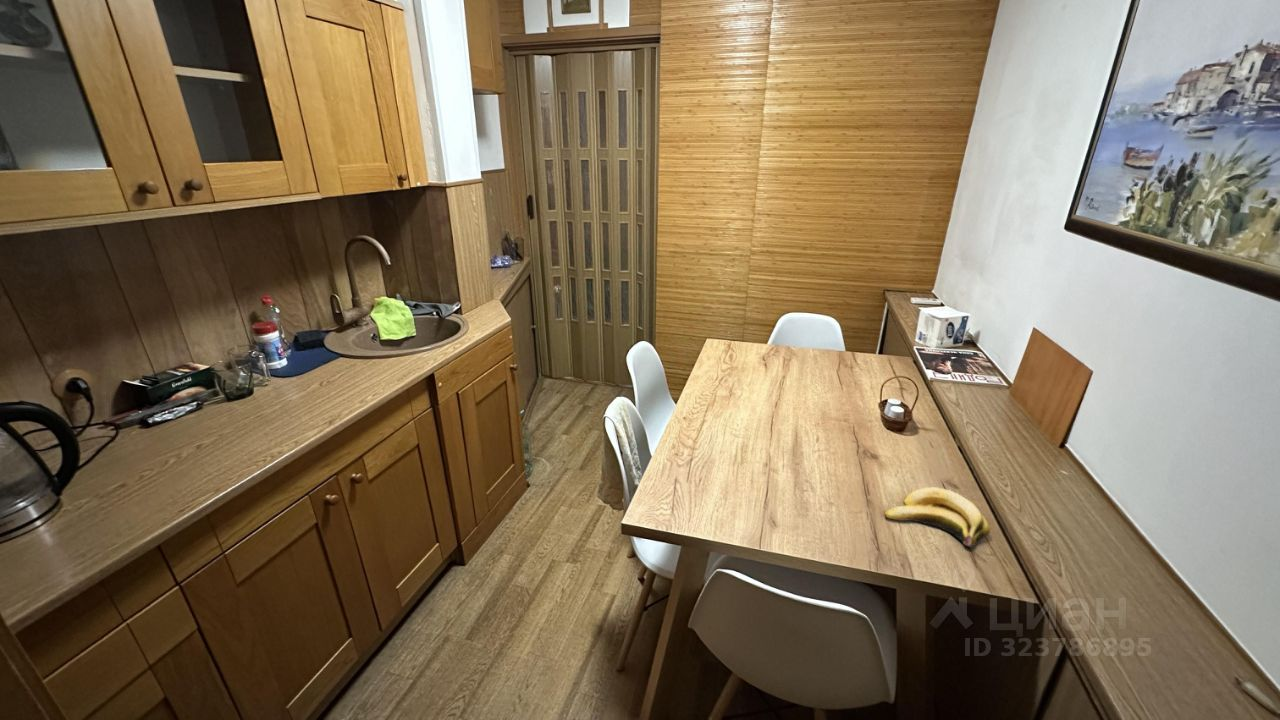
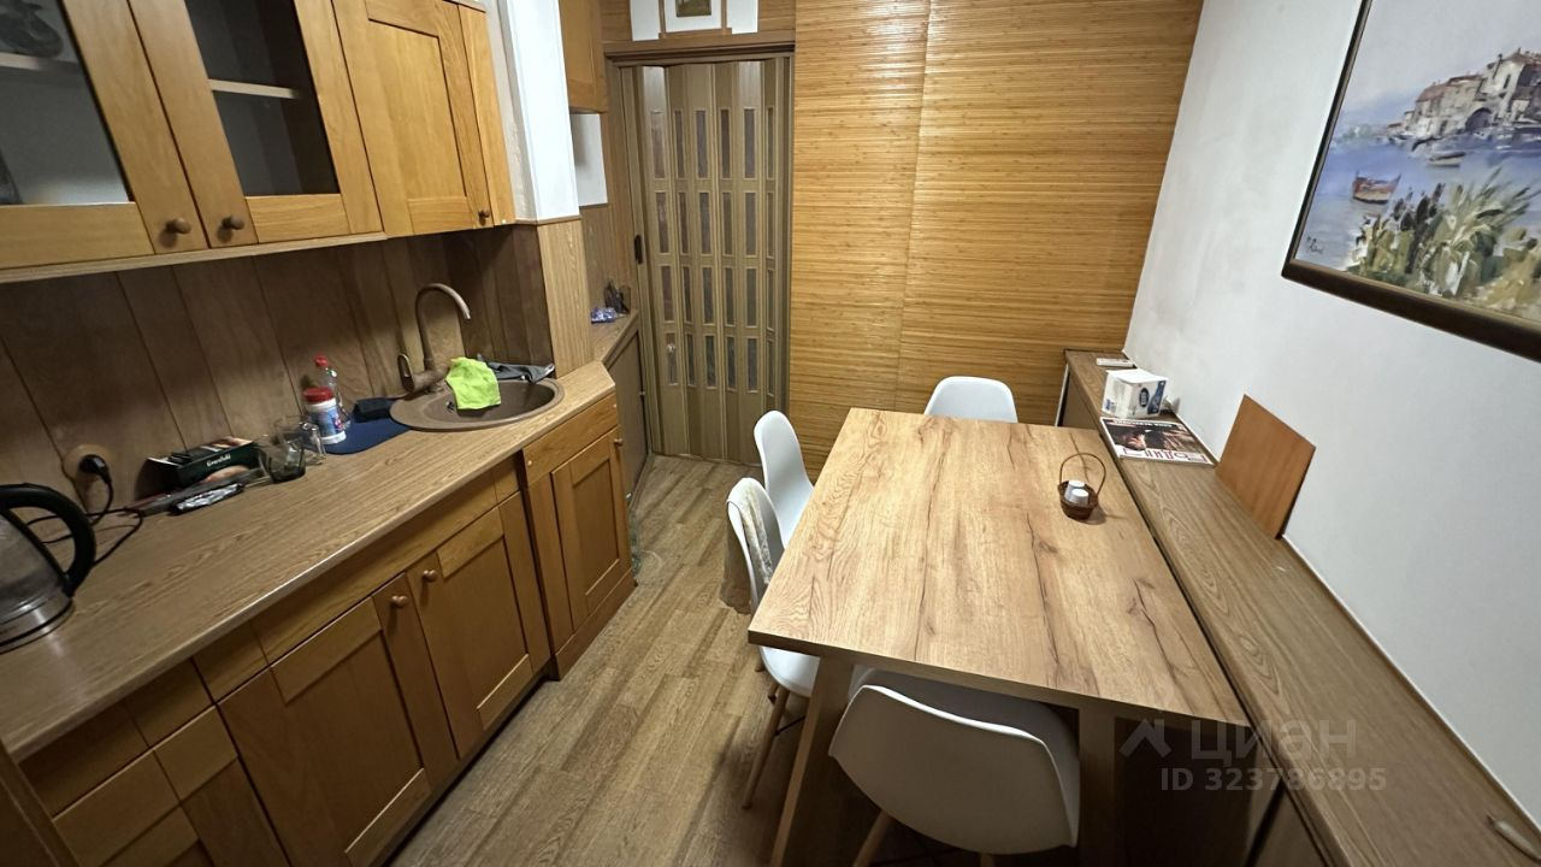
- banana [884,486,991,549]
